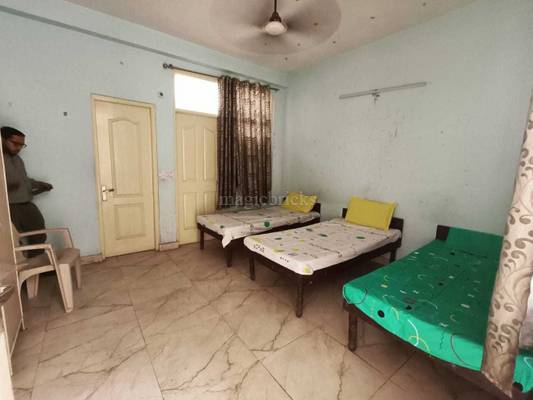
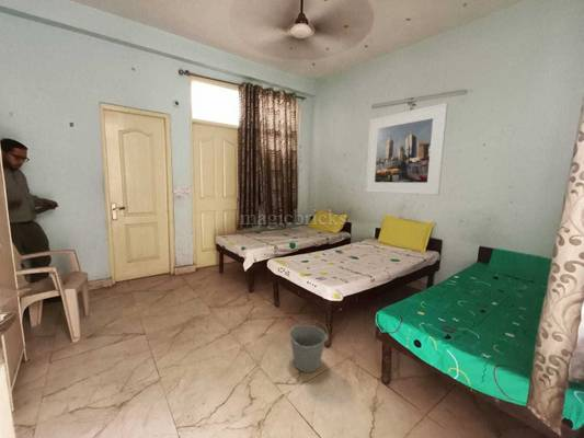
+ bucket [288,320,329,373]
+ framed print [365,102,449,196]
